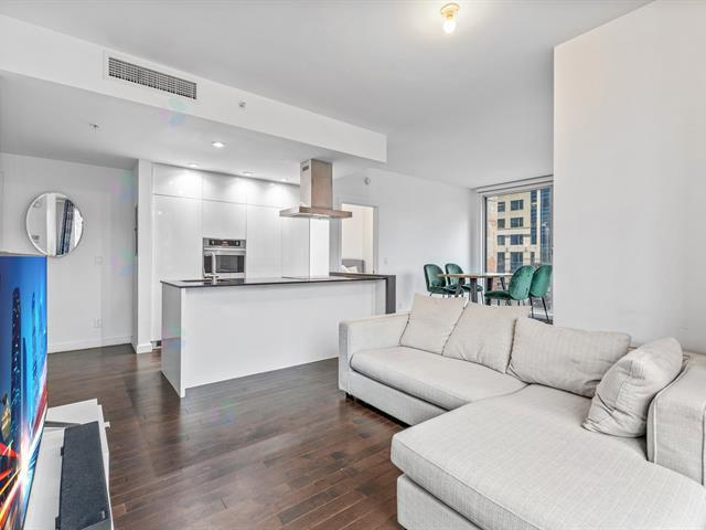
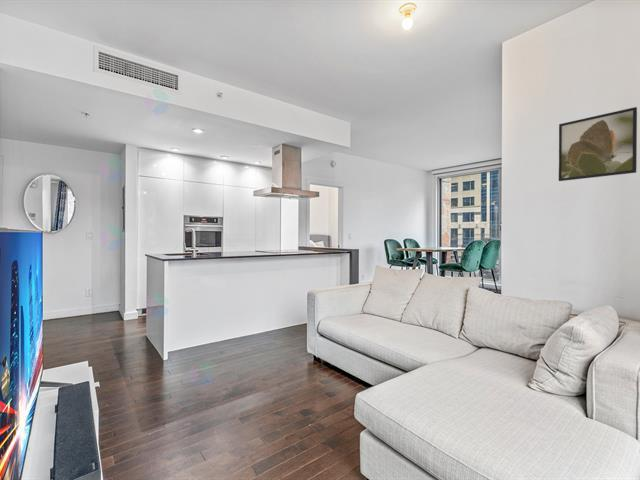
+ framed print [557,106,638,182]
